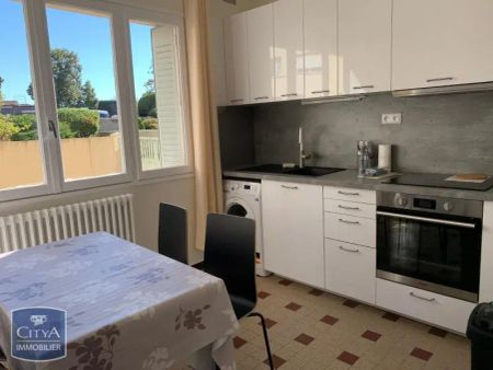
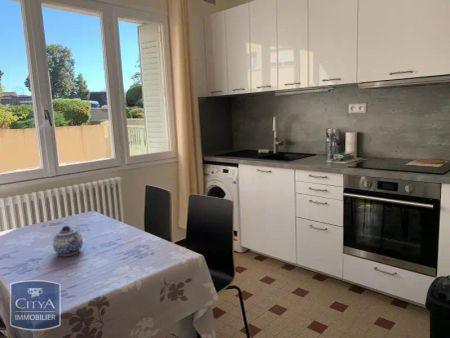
+ teapot [52,224,84,257]
